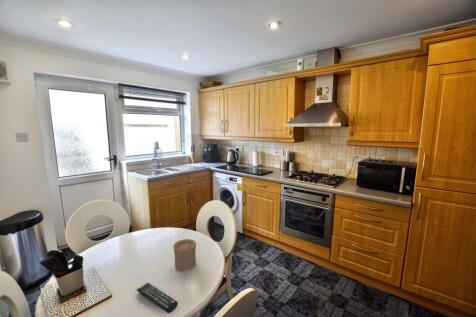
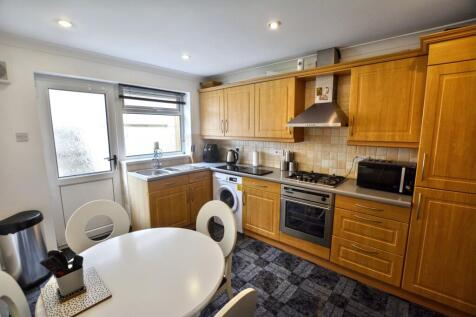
- cup [172,238,197,272]
- remote control [136,282,179,314]
